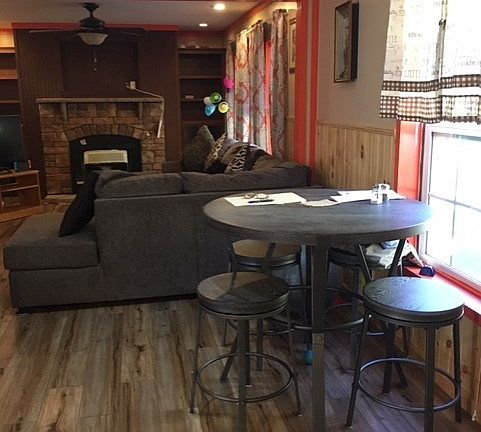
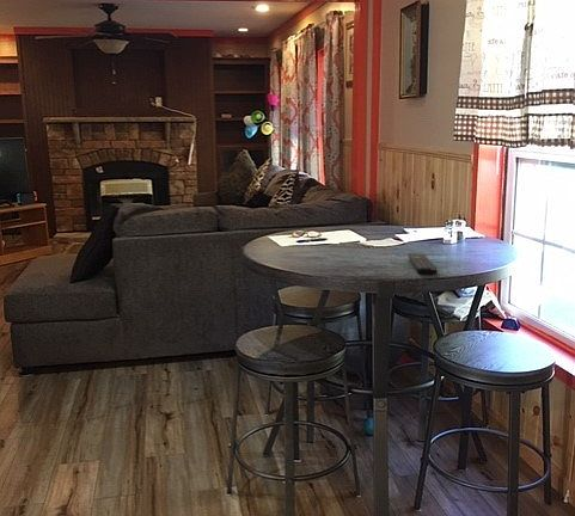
+ remote control [406,252,438,276]
